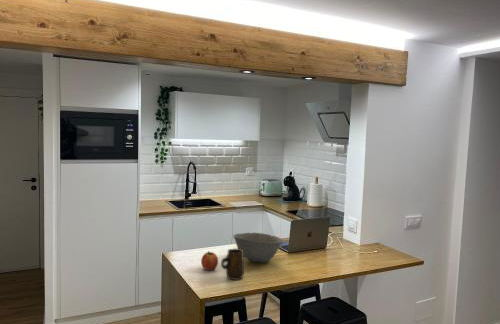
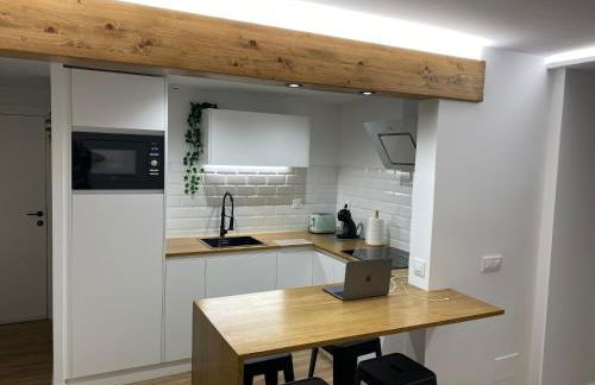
- apple [200,250,219,271]
- mug [220,248,245,281]
- bowl [233,232,284,264]
